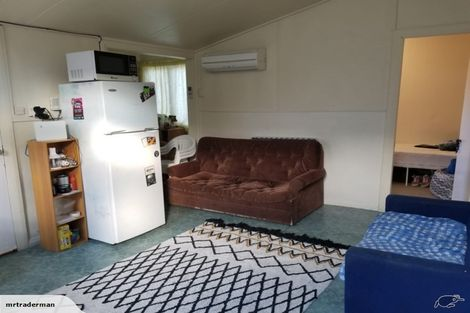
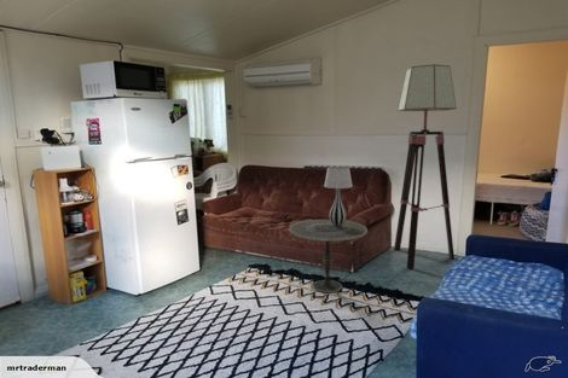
+ side table [288,219,369,293]
+ floor lamp [393,63,458,269]
+ table lamp [323,165,354,226]
